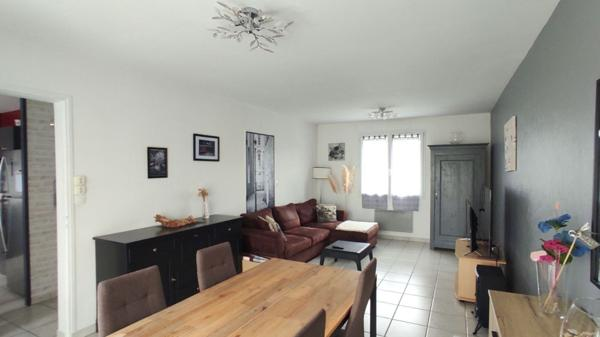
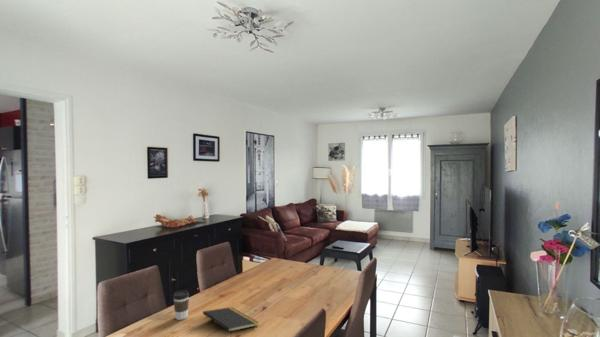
+ coffee cup [172,290,190,321]
+ notepad [202,306,260,337]
